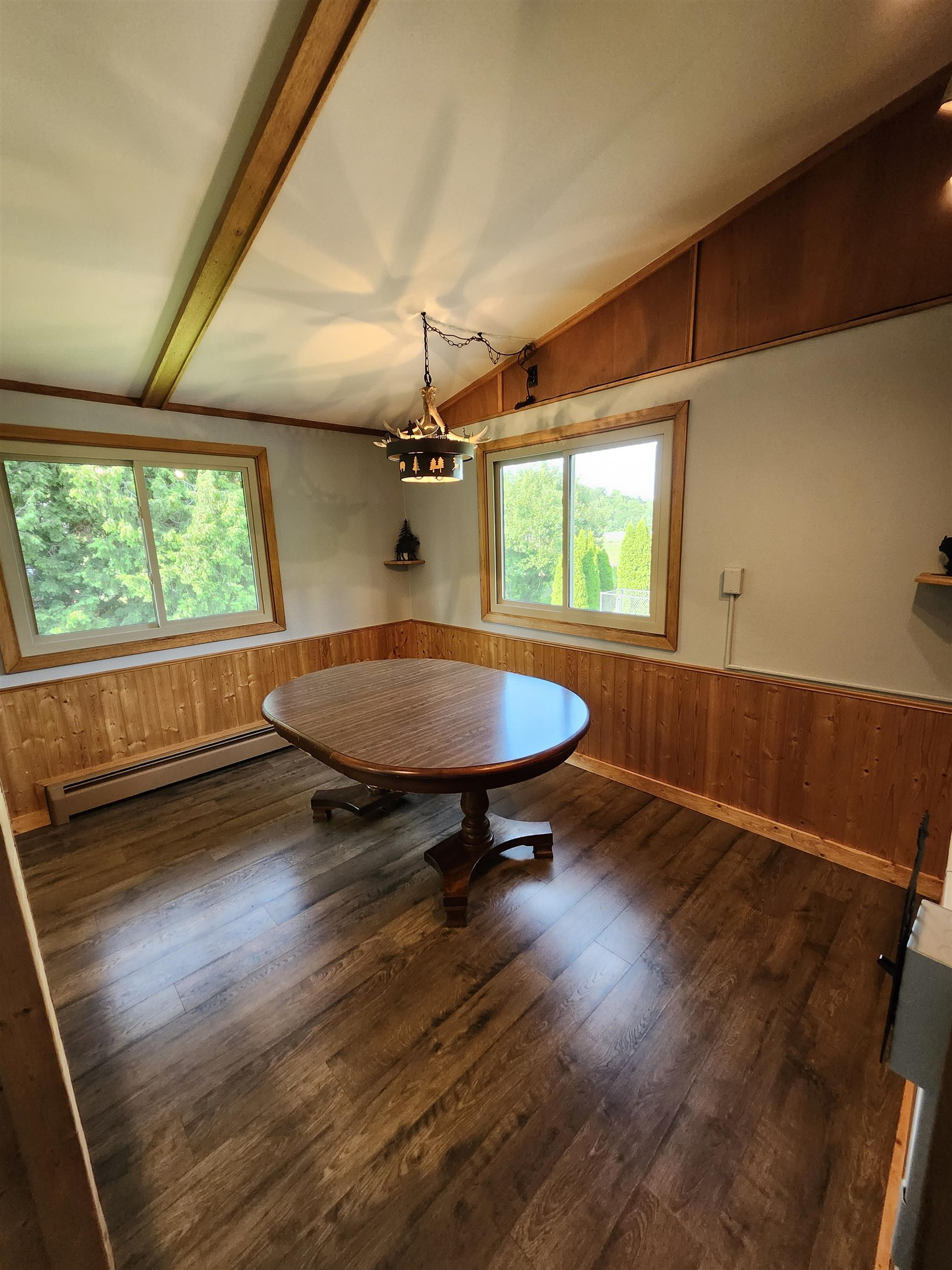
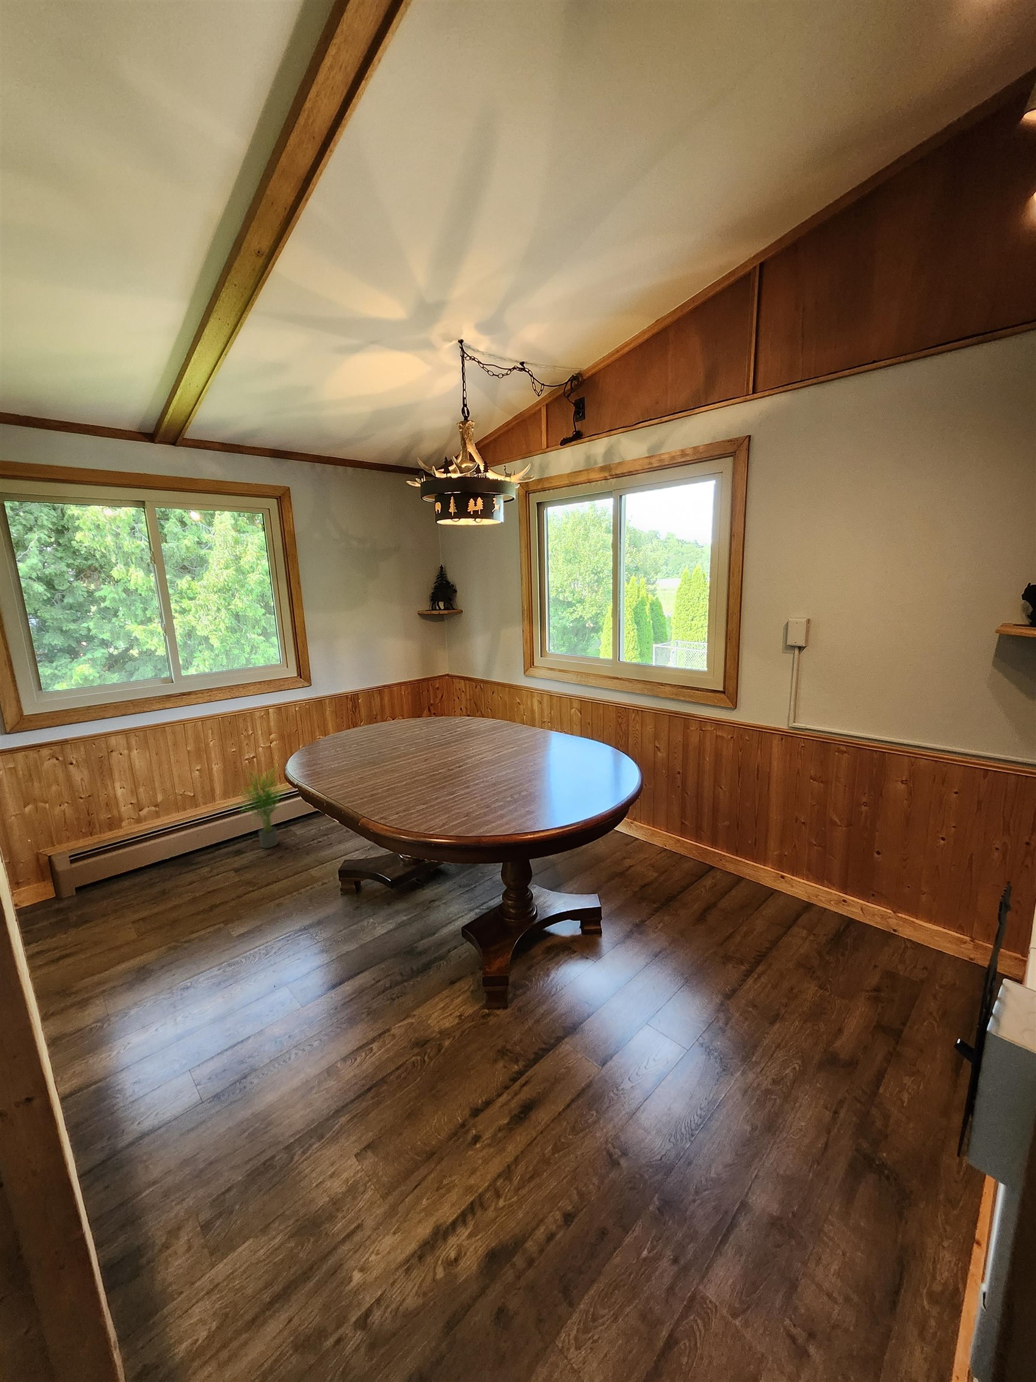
+ potted plant [225,765,288,849]
